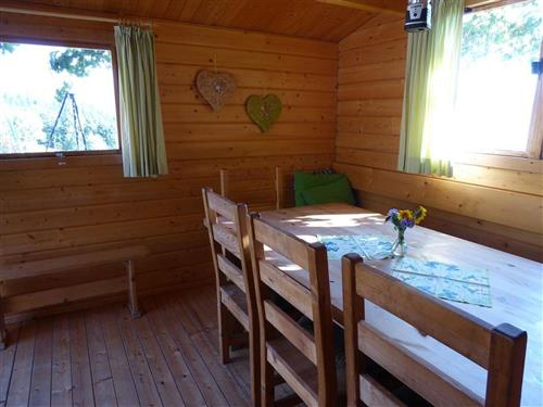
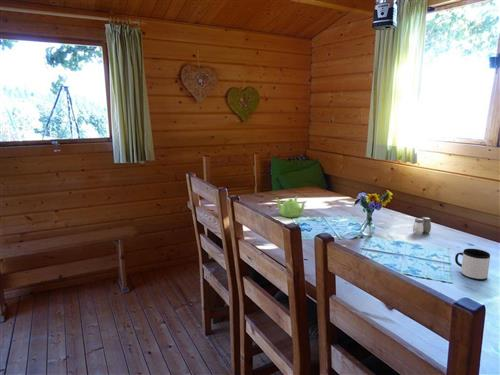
+ teapot [275,195,307,218]
+ mug [454,248,491,282]
+ salt and pepper shaker [412,216,432,236]
